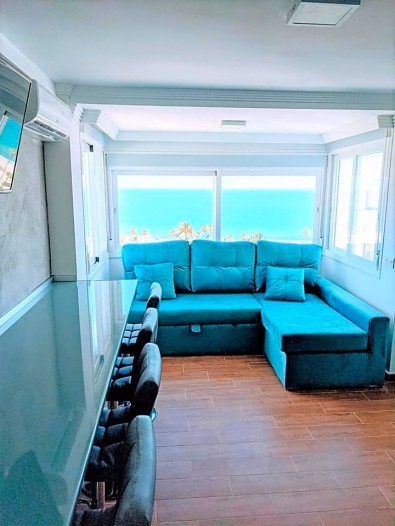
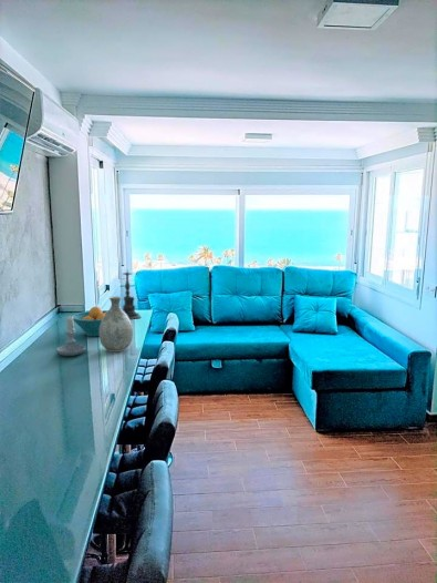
+ vase [98,295,134,352]
+ fruit bowl [71,306,108,337]
+ candle [55,314,86,357]
+ candle holder [122,270,143,319]
